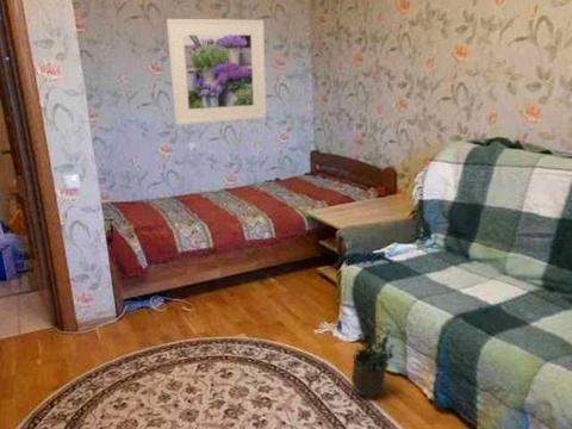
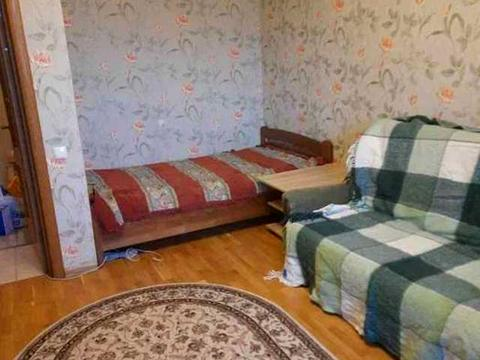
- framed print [166,18,267,126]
- potted plant [350,304,396,398]
